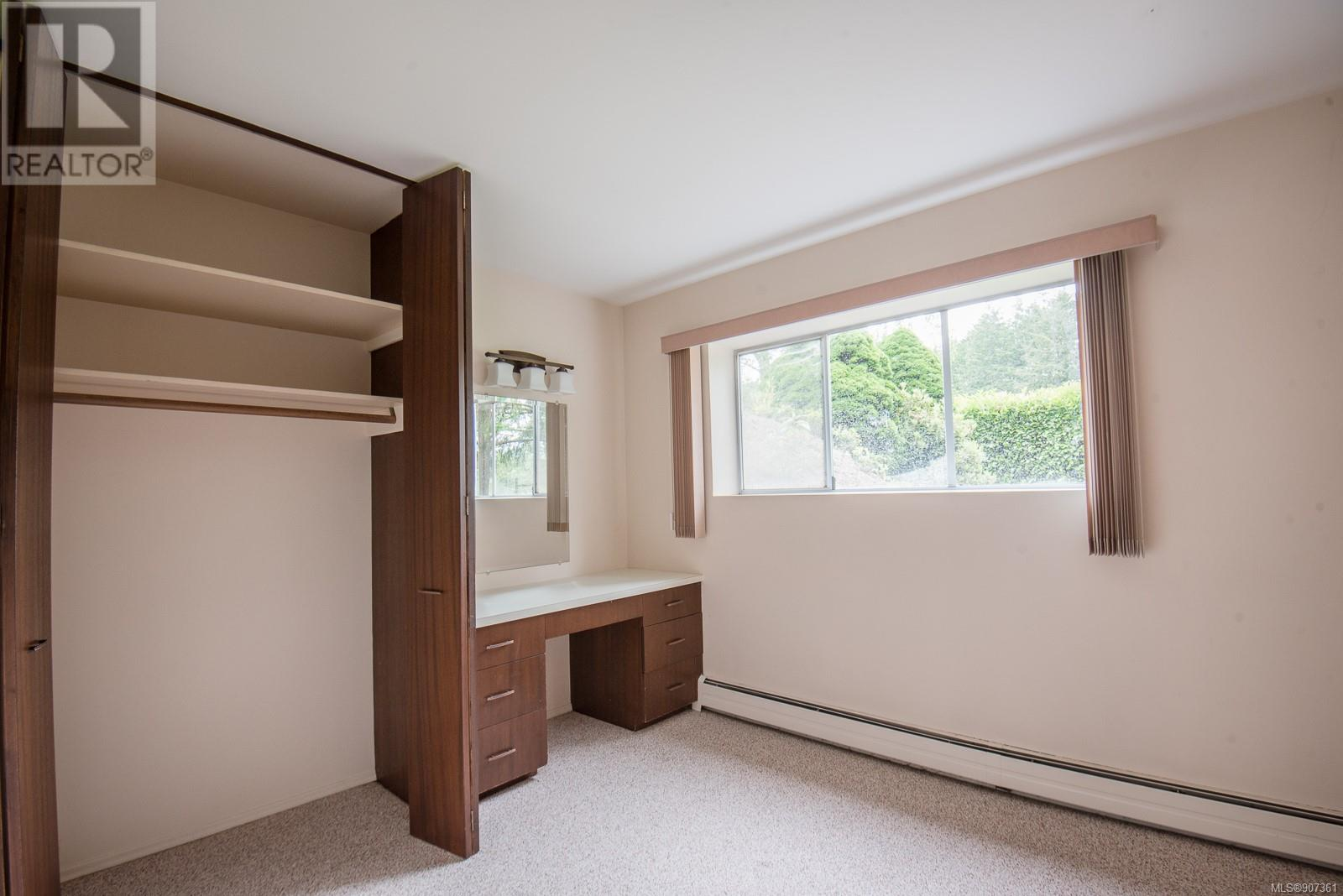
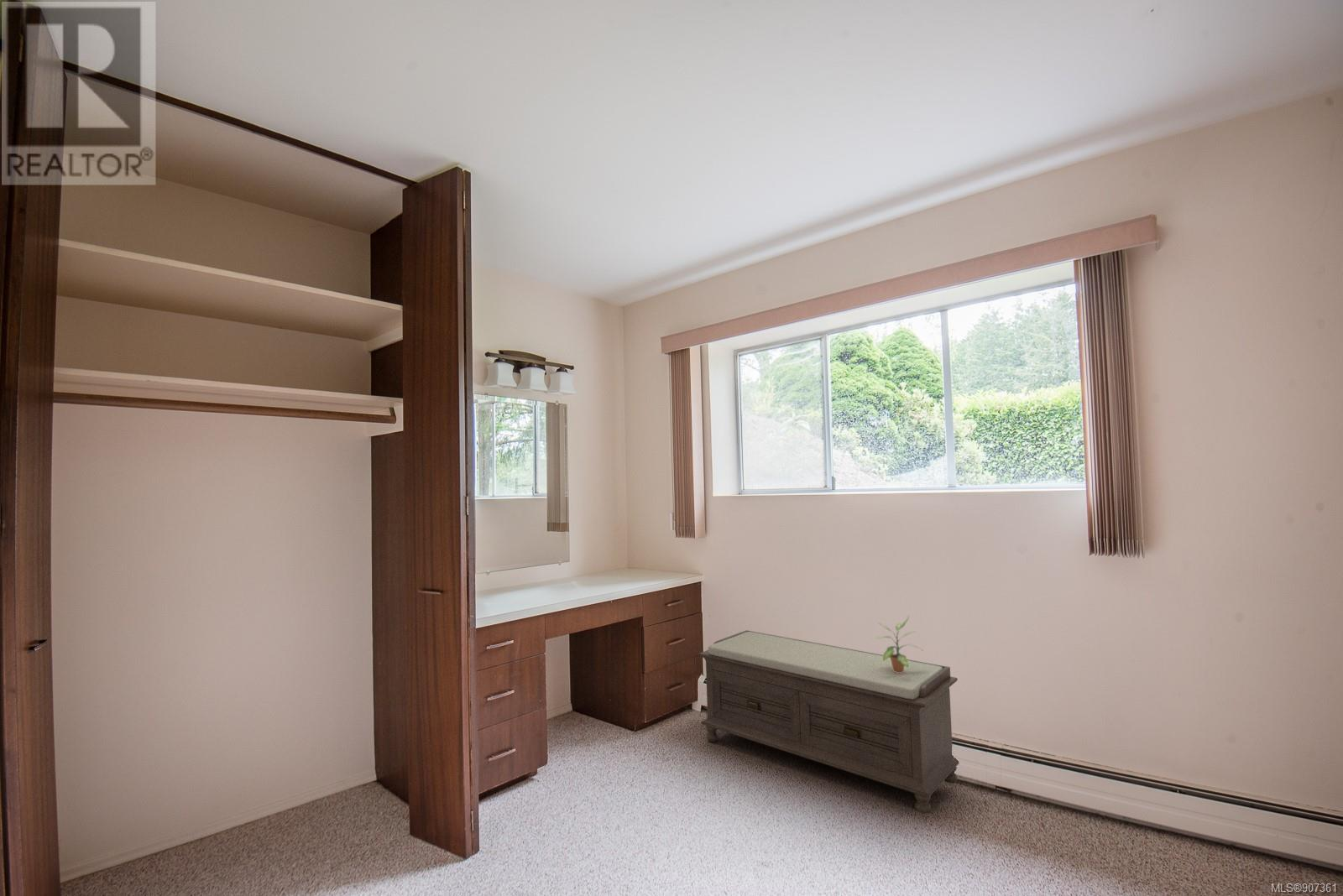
+ potted plant [875,615,924,673]
+ bench [698,629,959,814]
